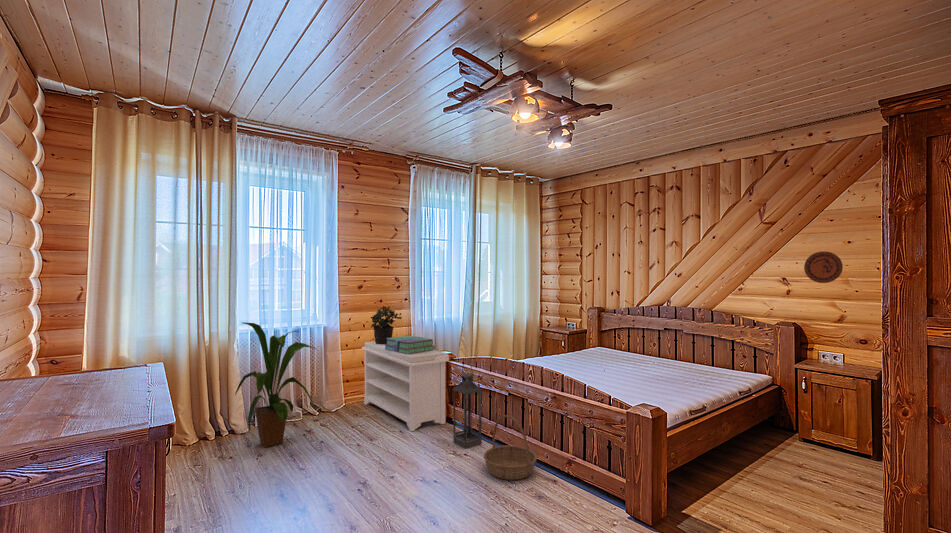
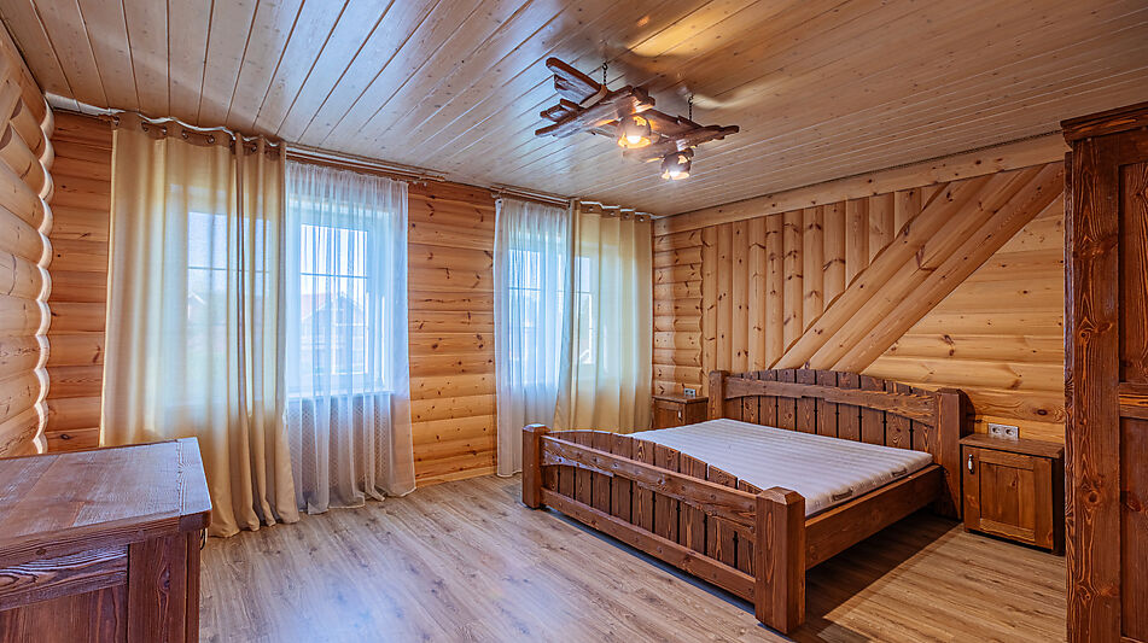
- decorative plate [803,250,844,284]
- lantern [452,361,482,450]
- basket [483,414,538,481]
- bench [361,340,450,432]
- potted plant [370,306,403,344]
- stack of books [384,334,436,354]
- house plant [234,321,317,448]
